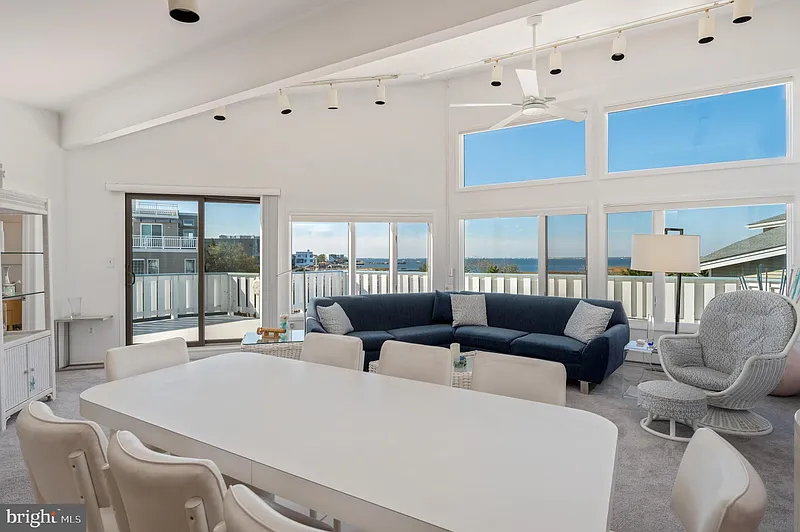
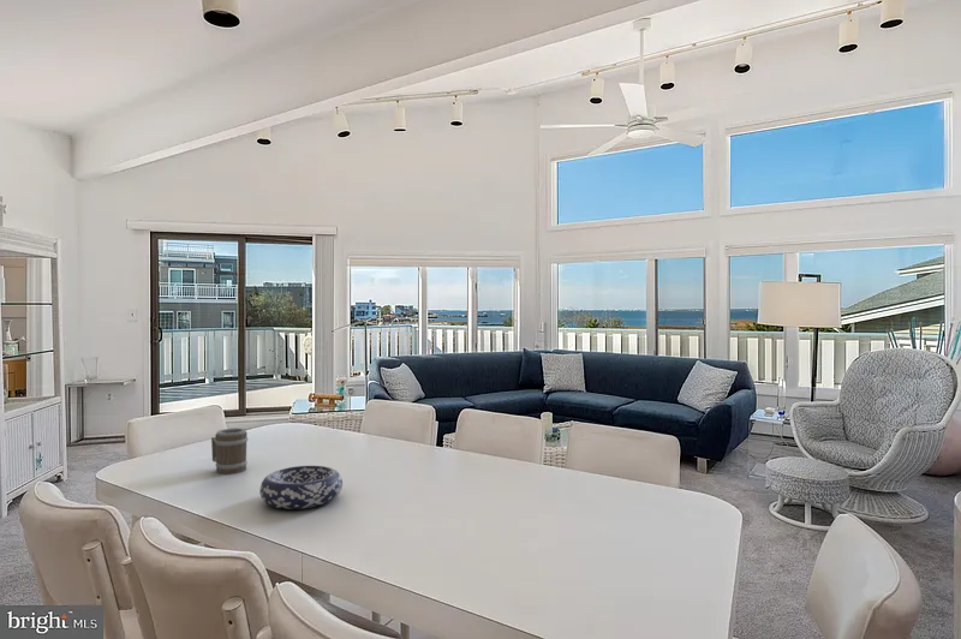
+ barrel [210,428,249,476]
+ decorative bowl [258,465,344,510]
